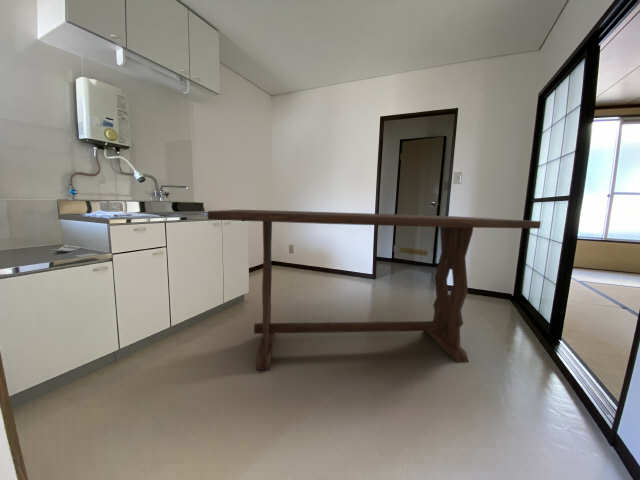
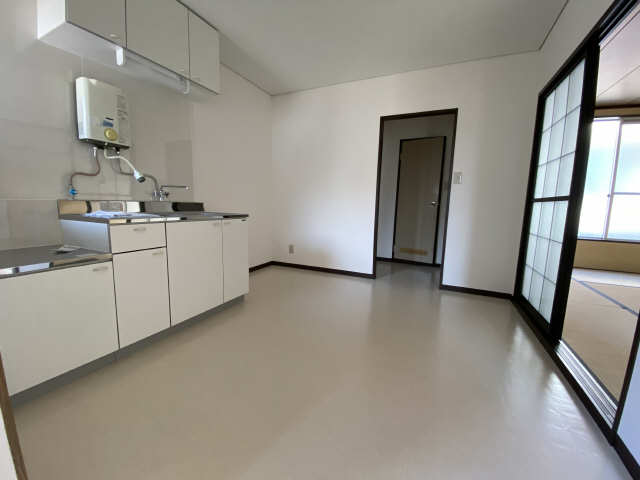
- dining table [207,209,542,371]
